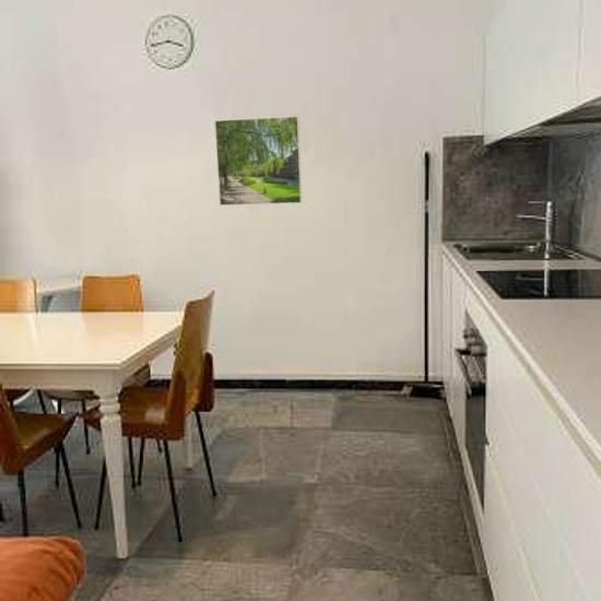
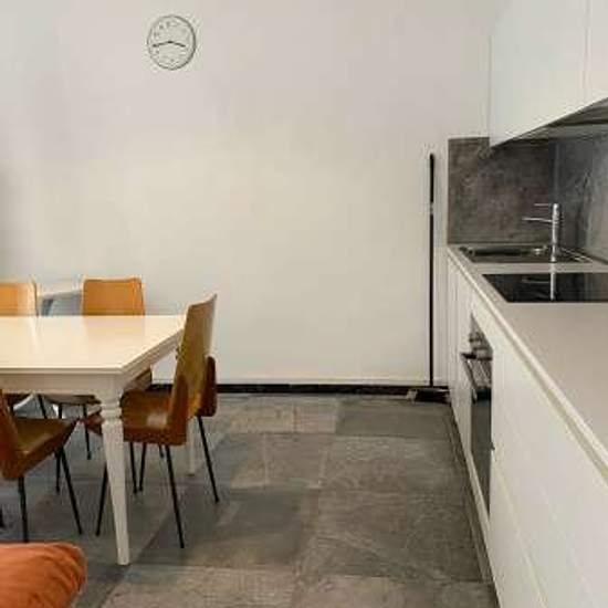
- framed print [213,115,303,207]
